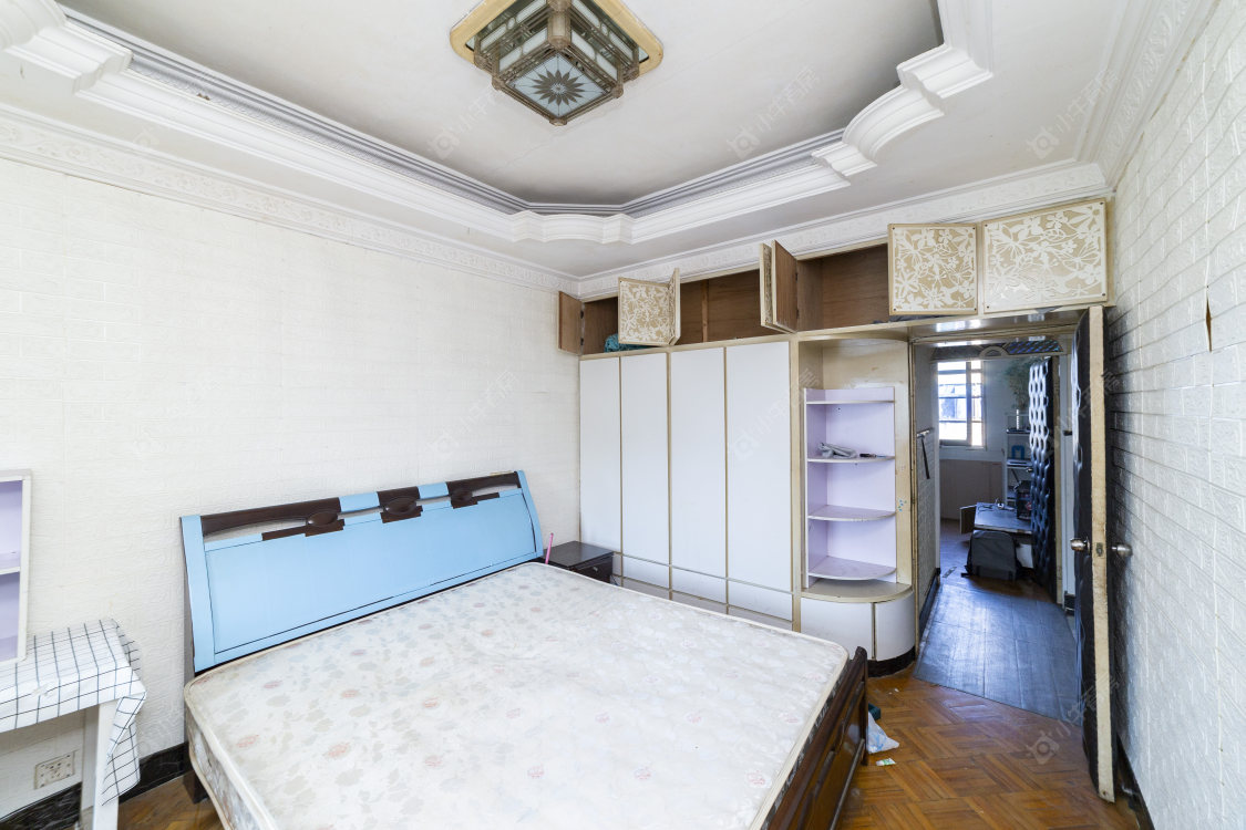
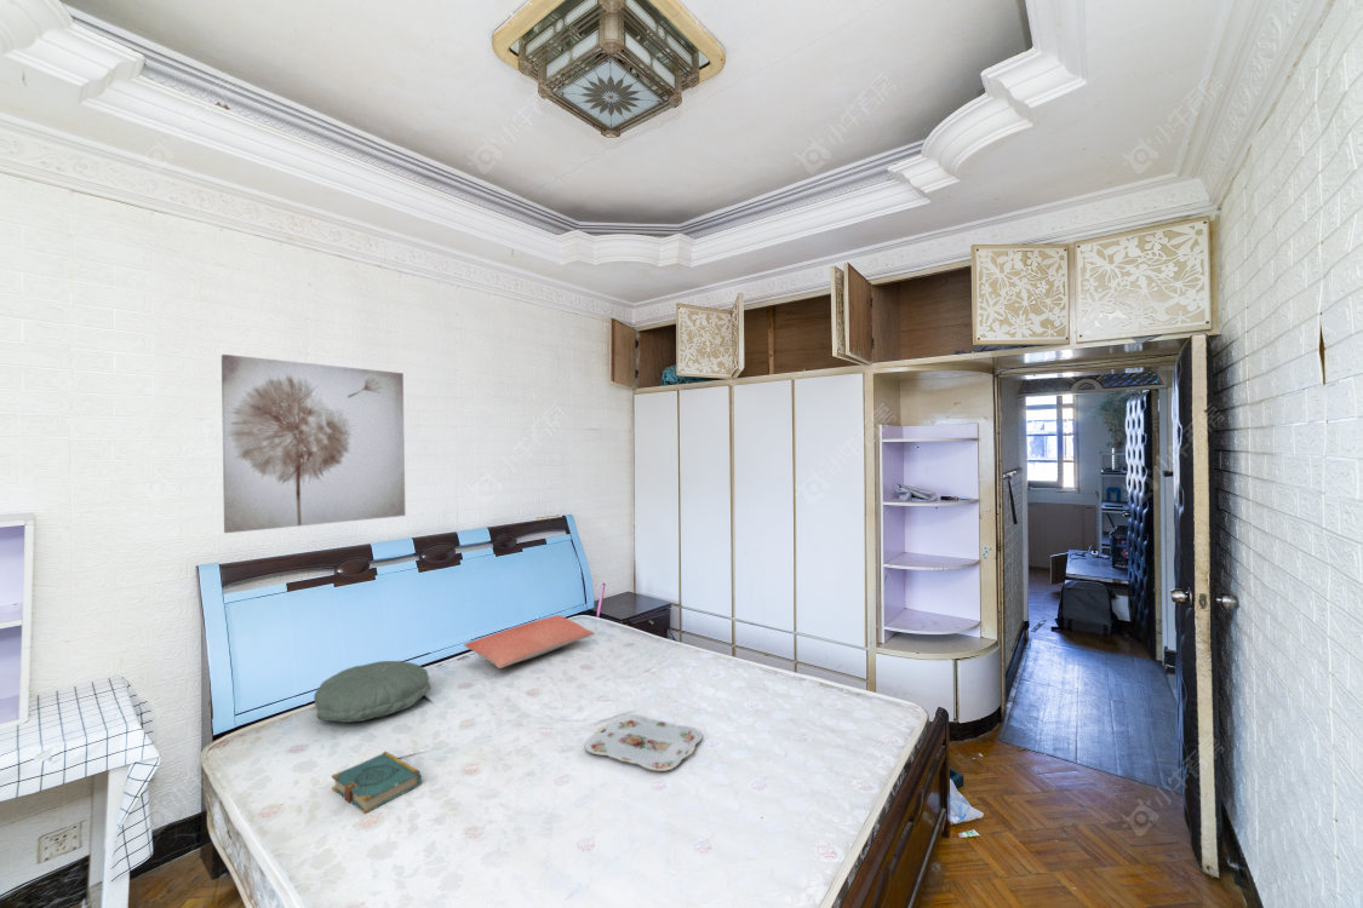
+ serving tray [583,713,703,772]
+ wall art [221,354,407,534]
+ pillow [313,660,431,724]
+ pillow [463,614,596,669]
+ book [331,751,423,816]
